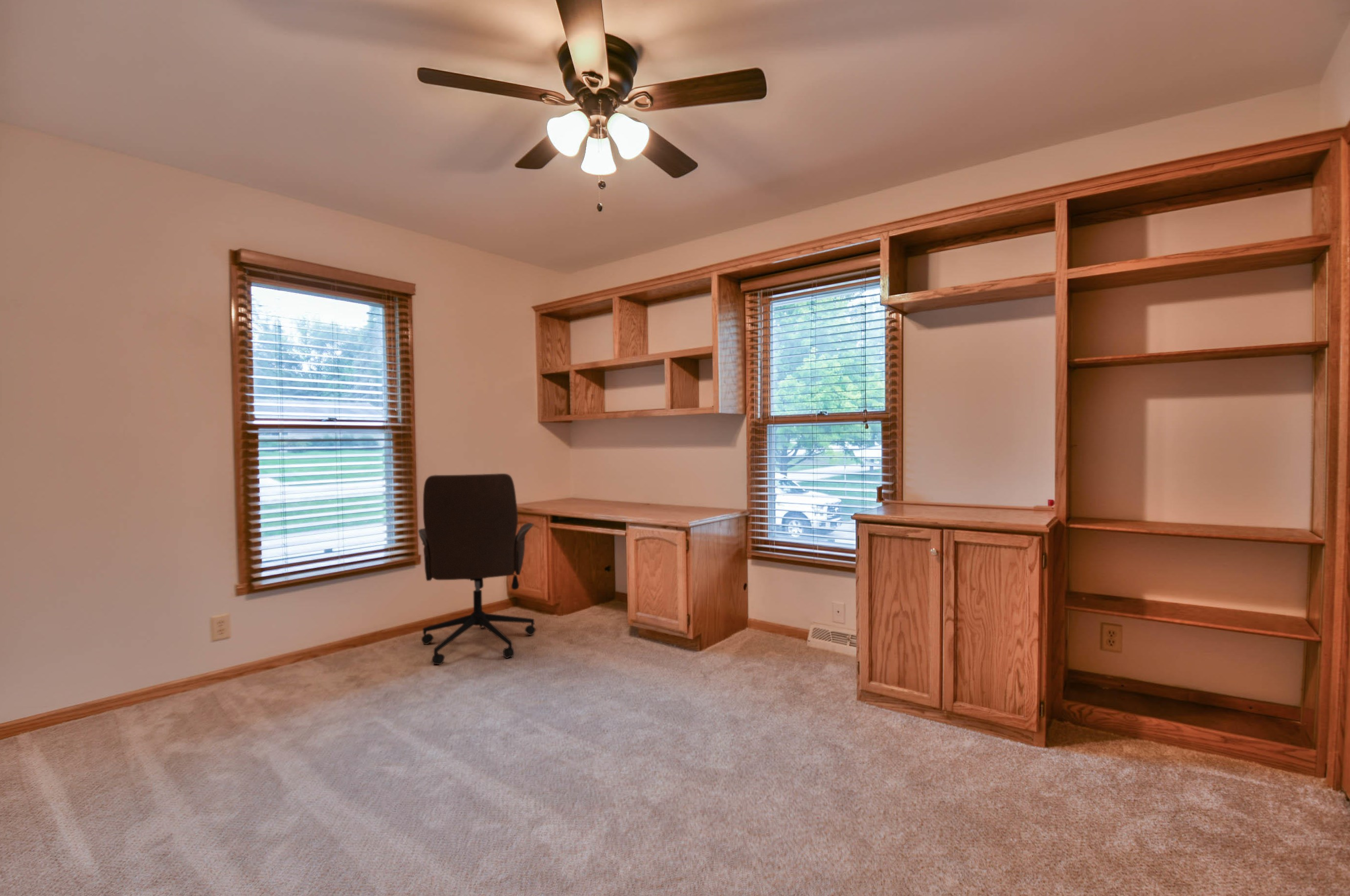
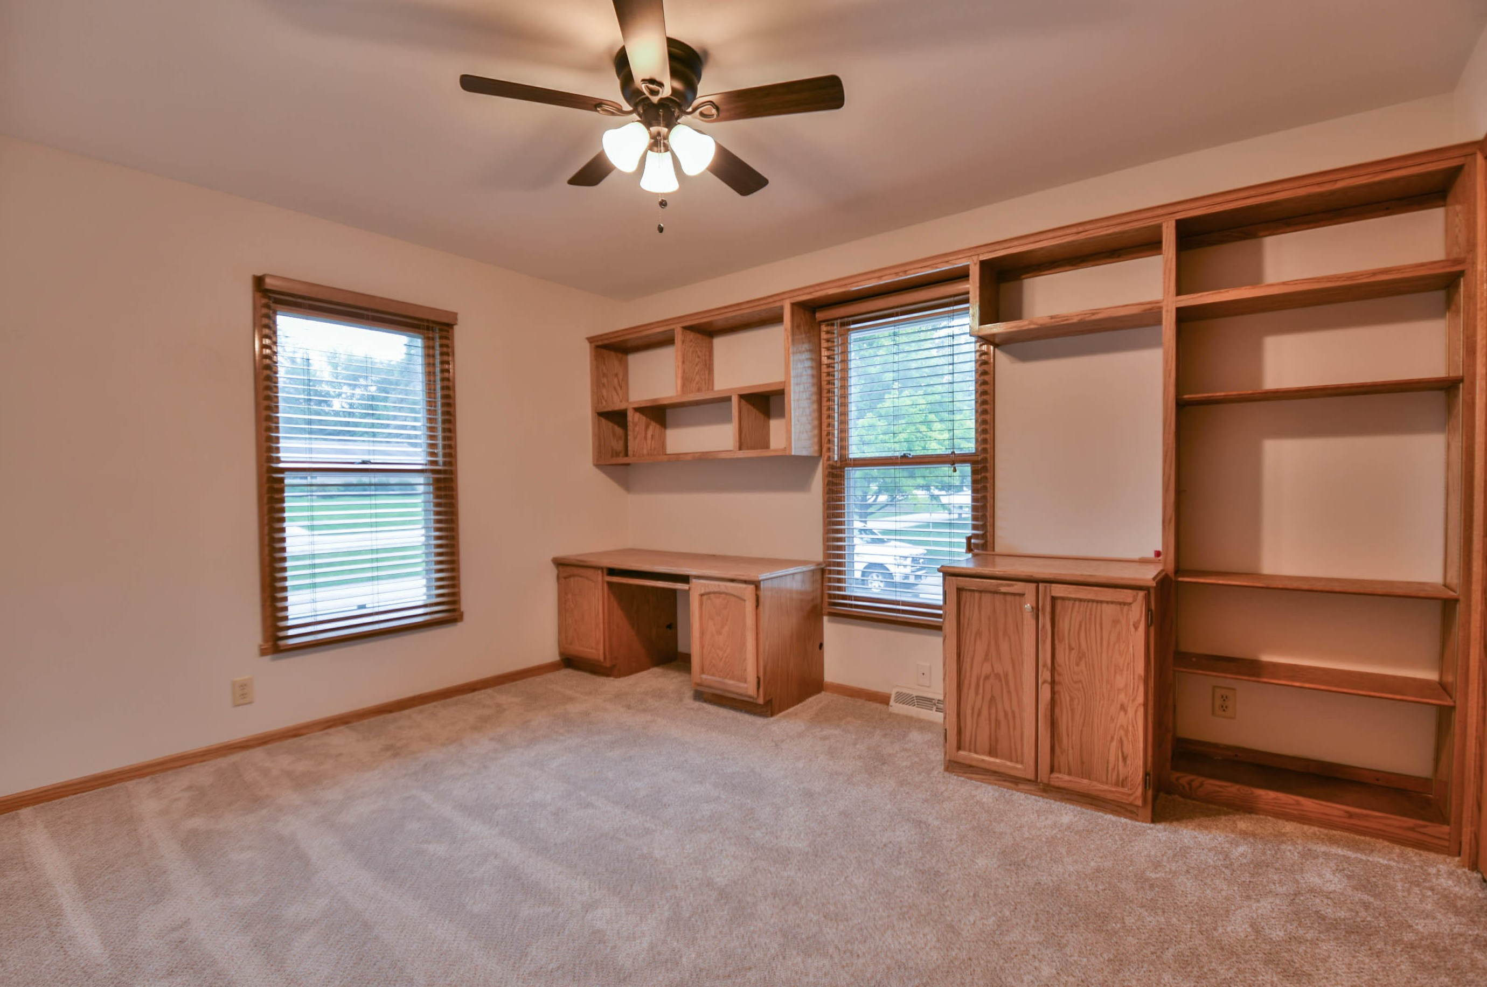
- office chair [418,473,536,665]
